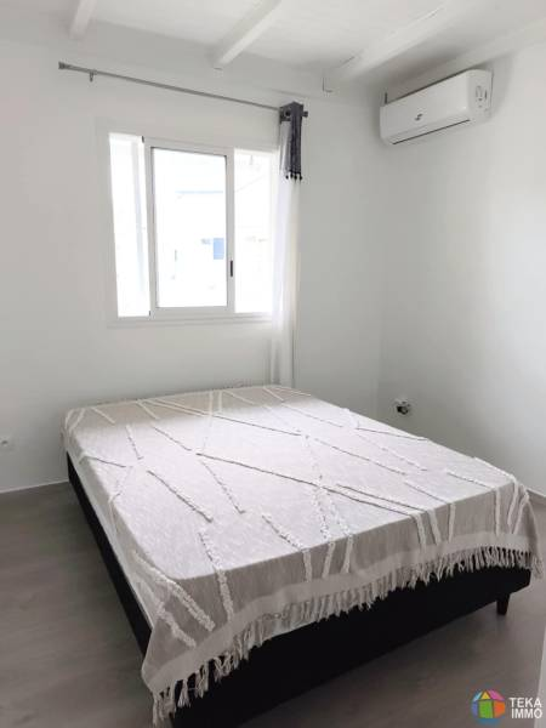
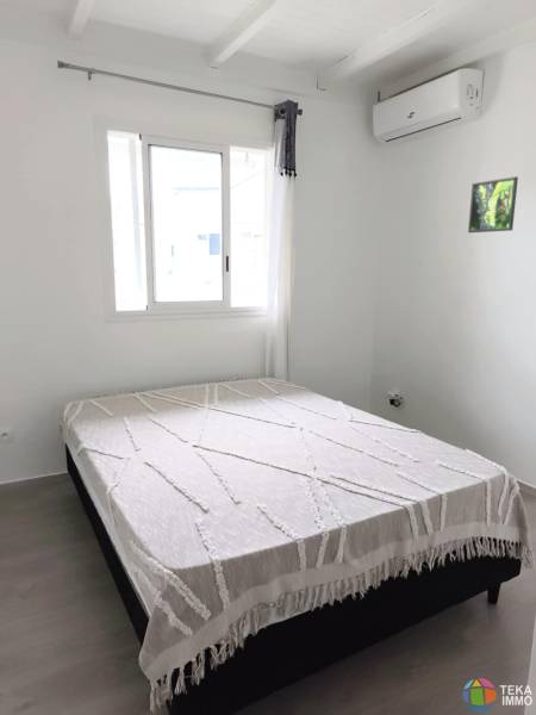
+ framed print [467,175,519,234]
